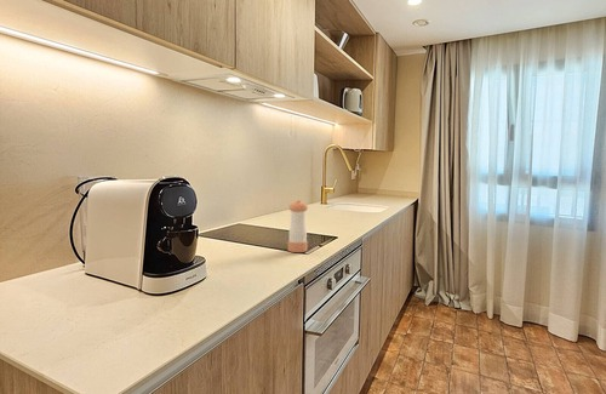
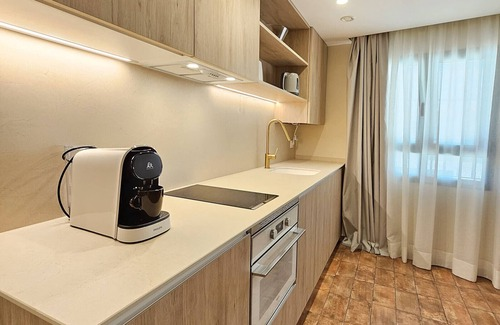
- pepper shaker [287,199,309,253]
